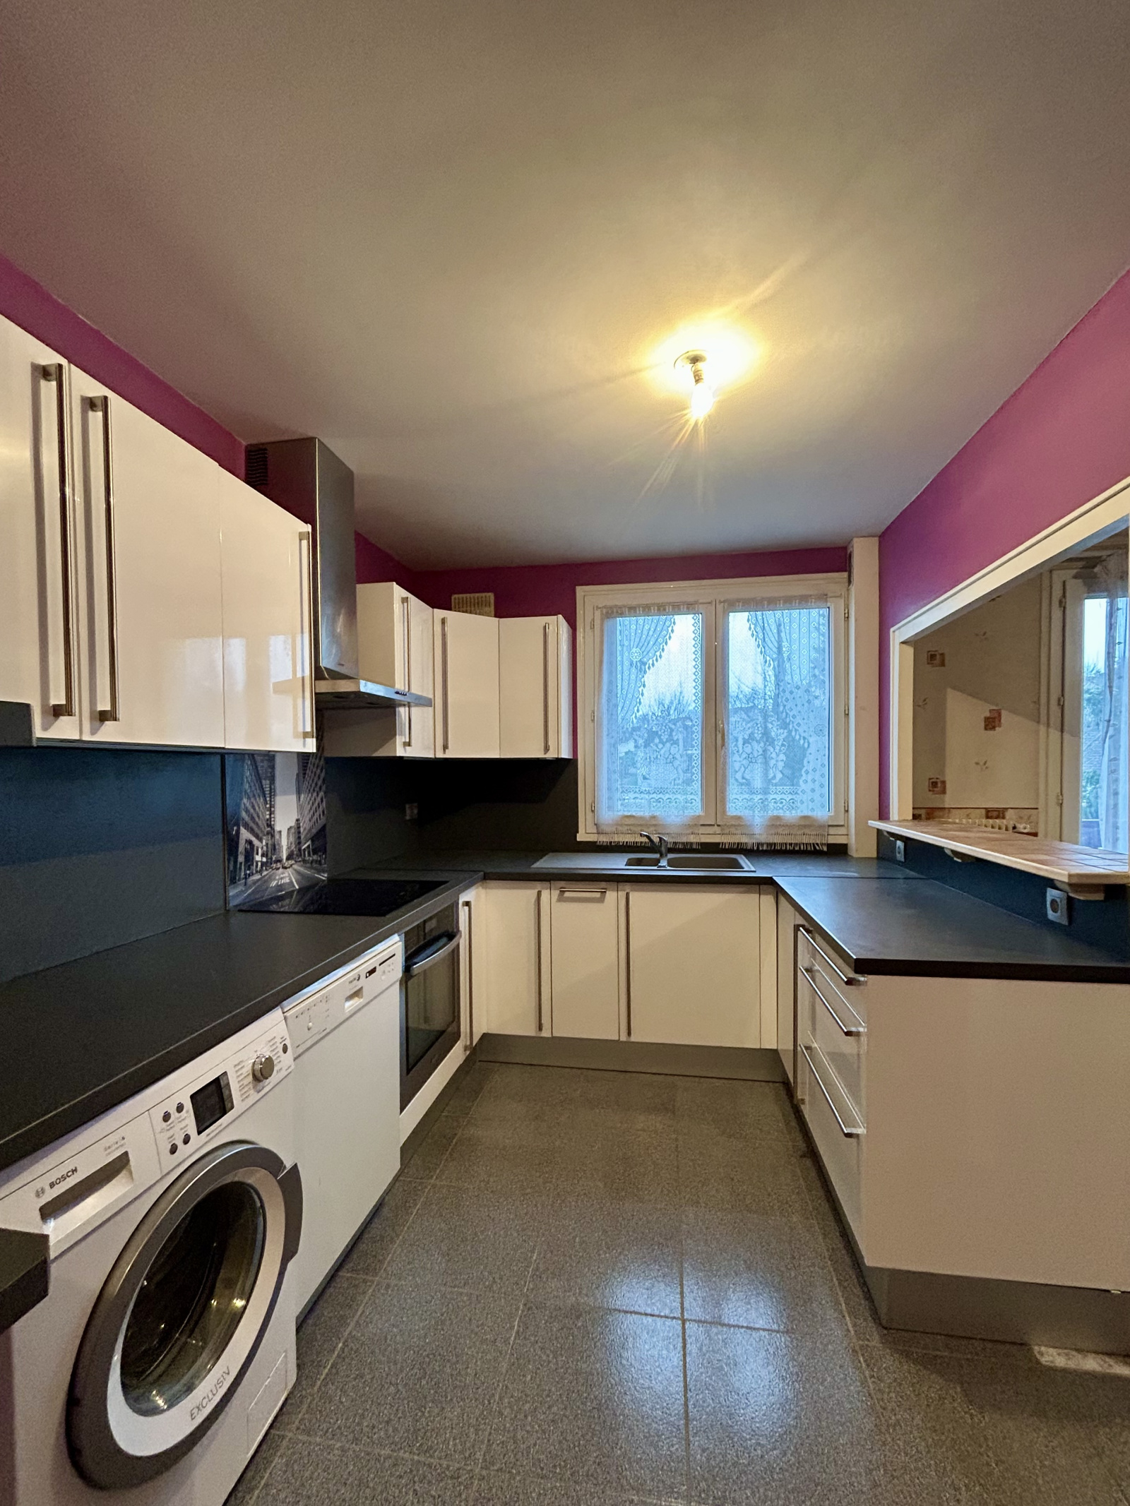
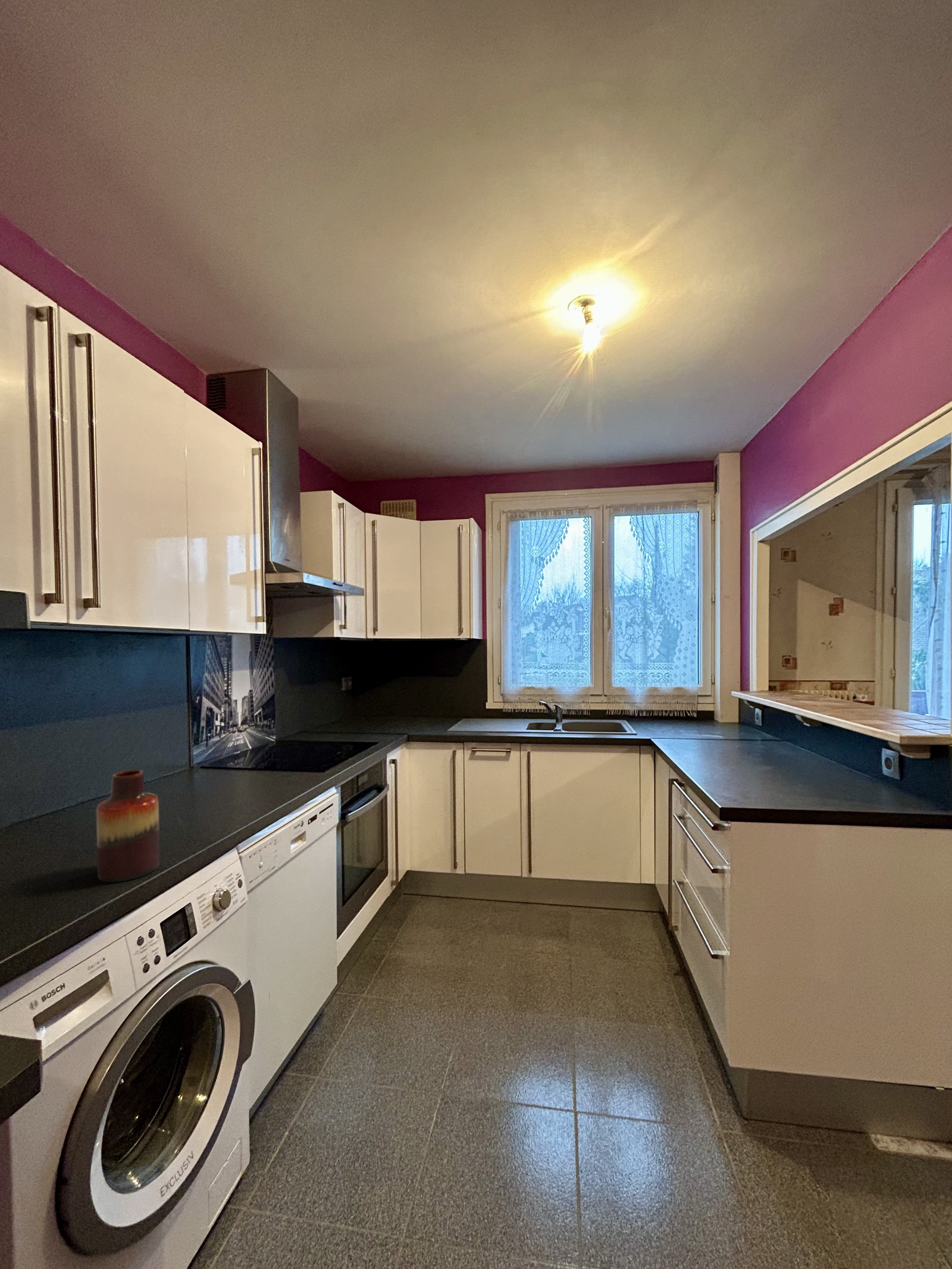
+ vase [96,769,160,883]
